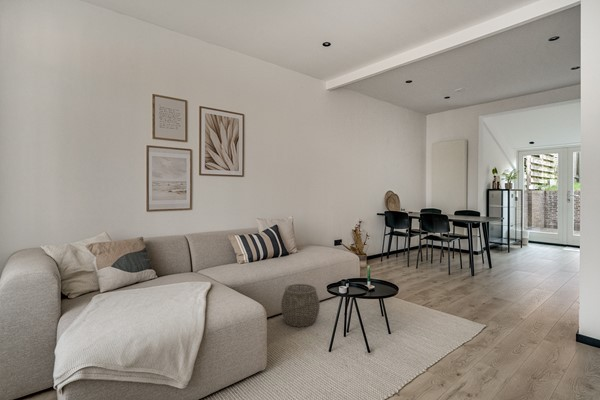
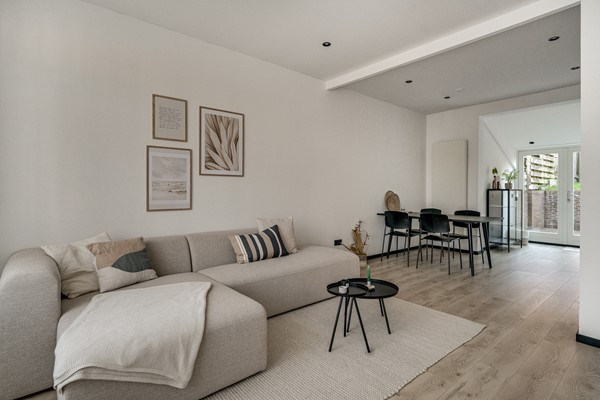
- woven basket [280,283,321,328]
